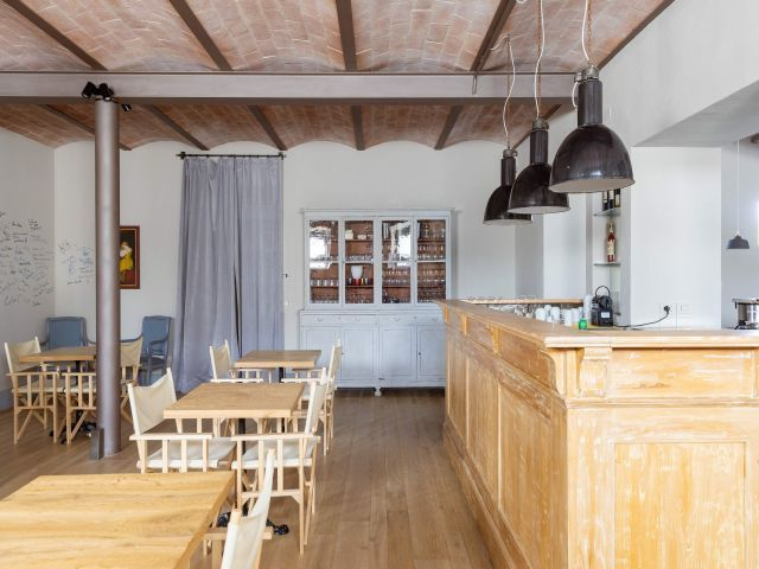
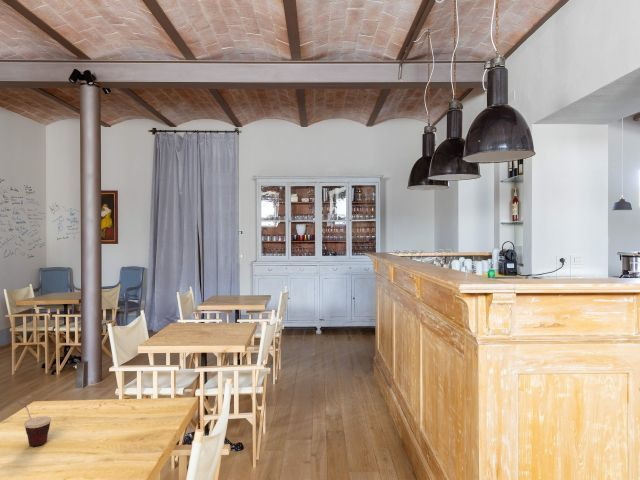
+ cup [16,400,52,447]
